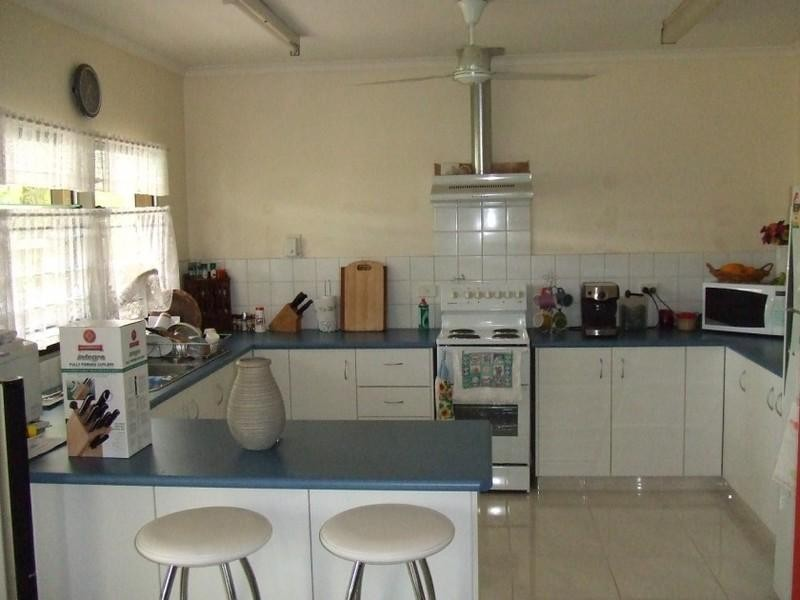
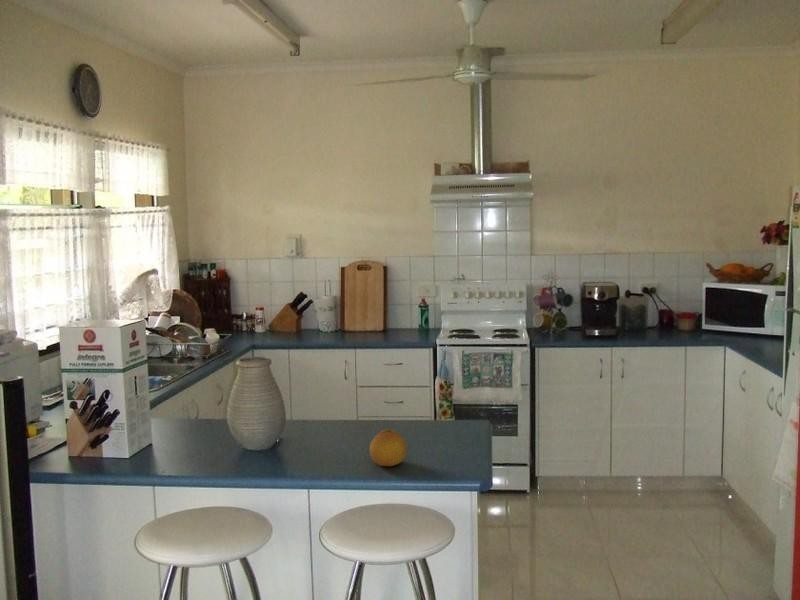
+ fruit [369,428,408,467]
